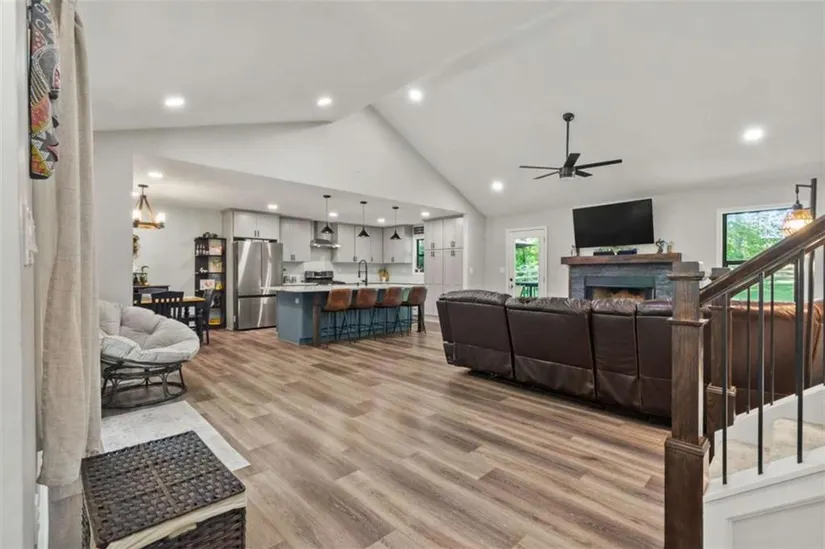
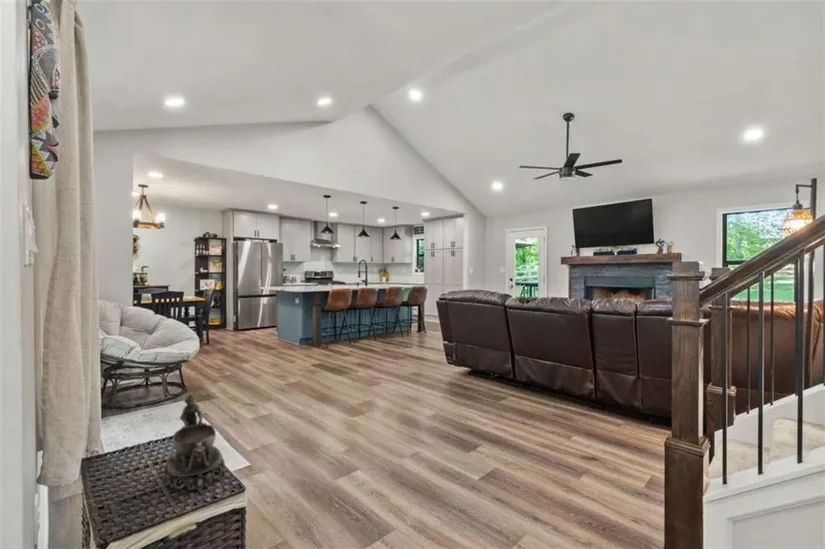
+ decorative bowl [162,392,226,491]
